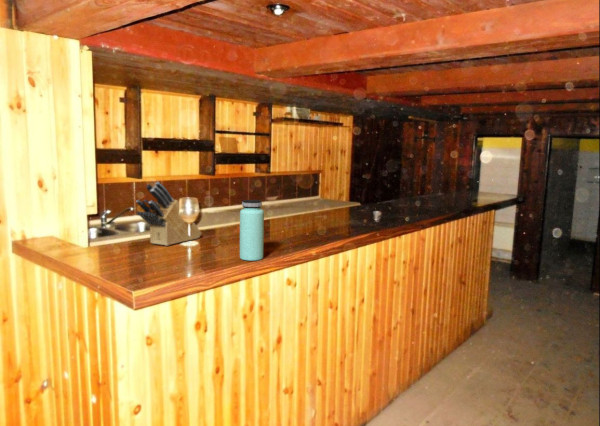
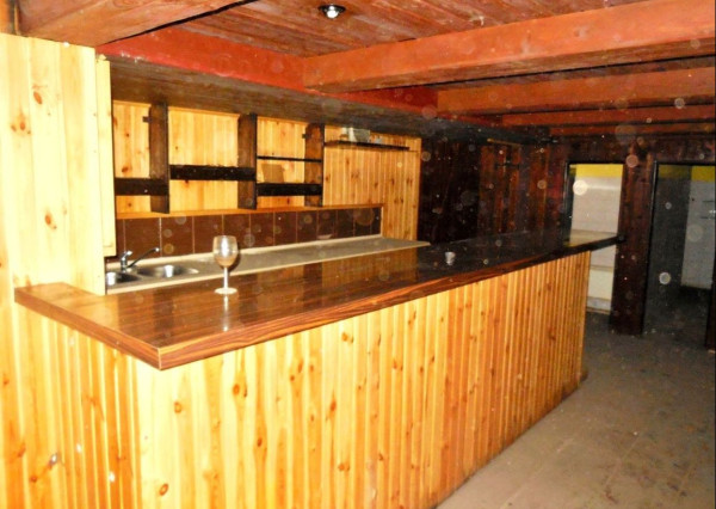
- knife block [135,180,202,247]
- bottle [239,199,265,262]
